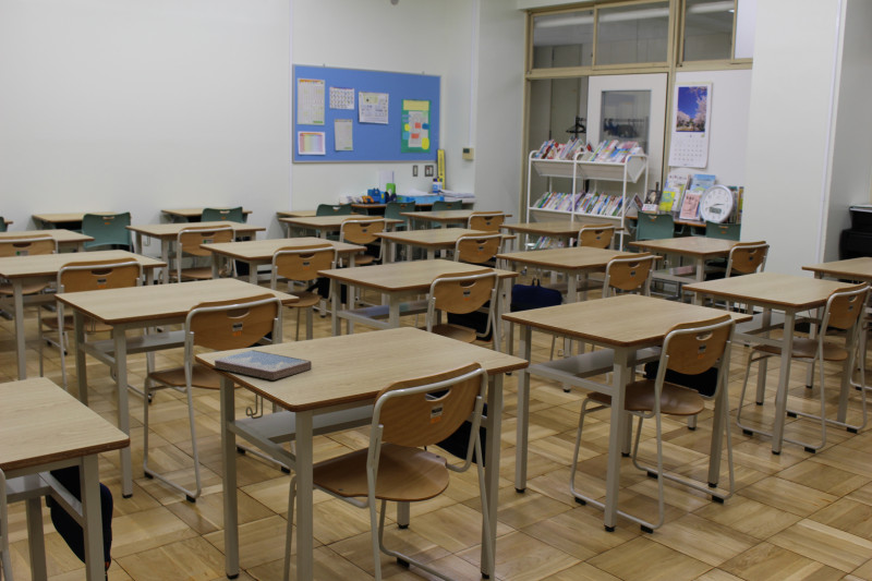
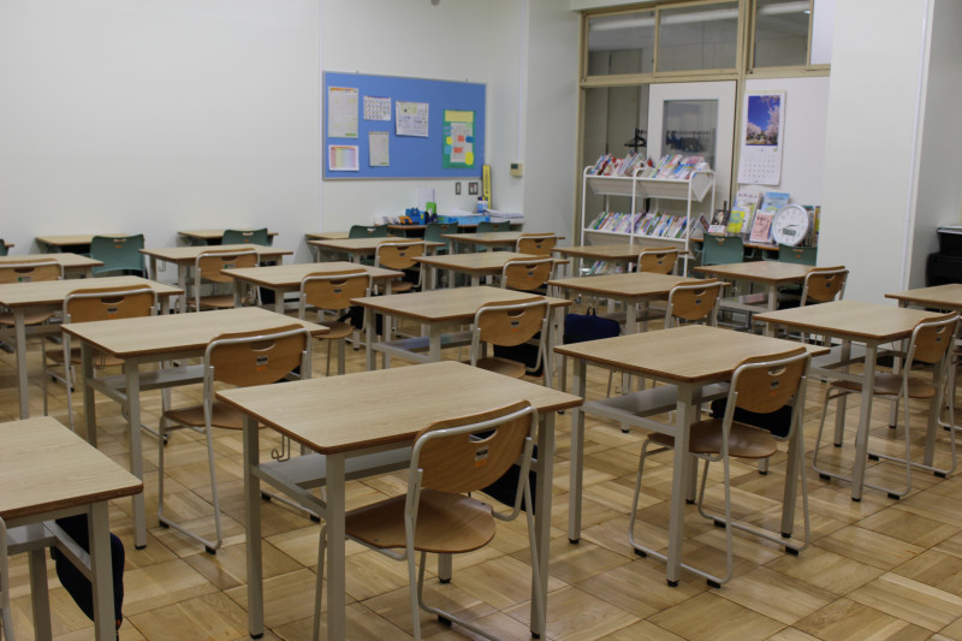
- hardcover book [214,349,313,382]
